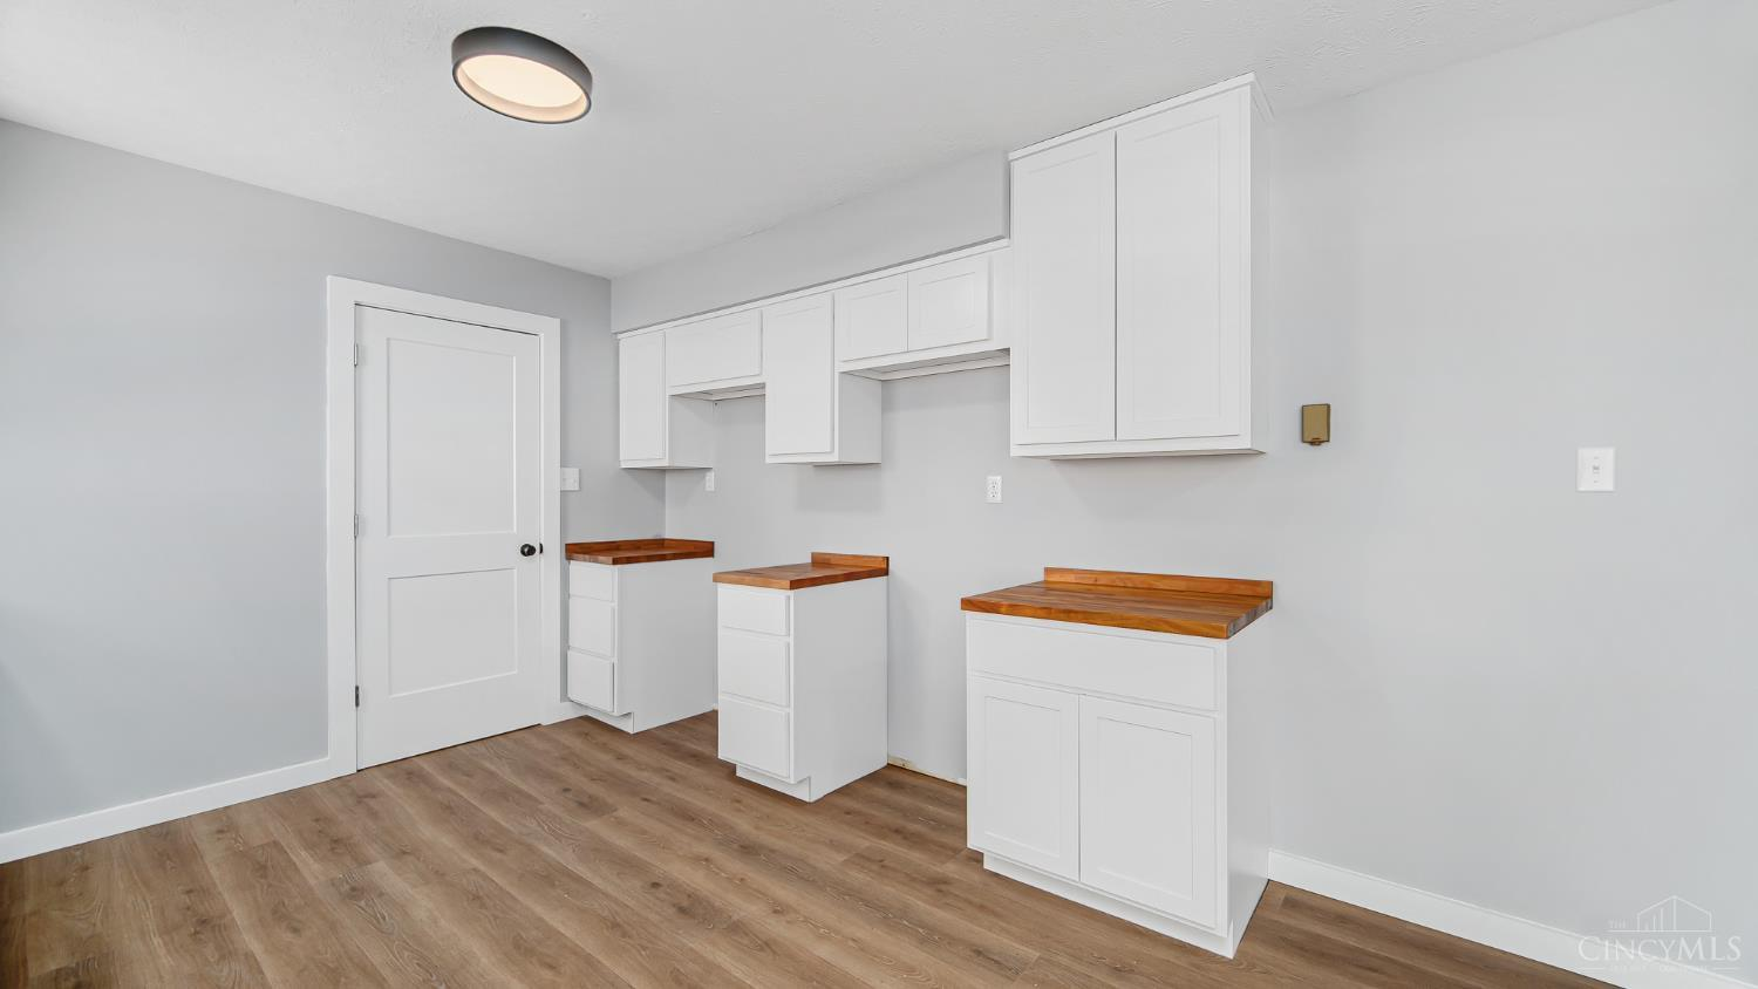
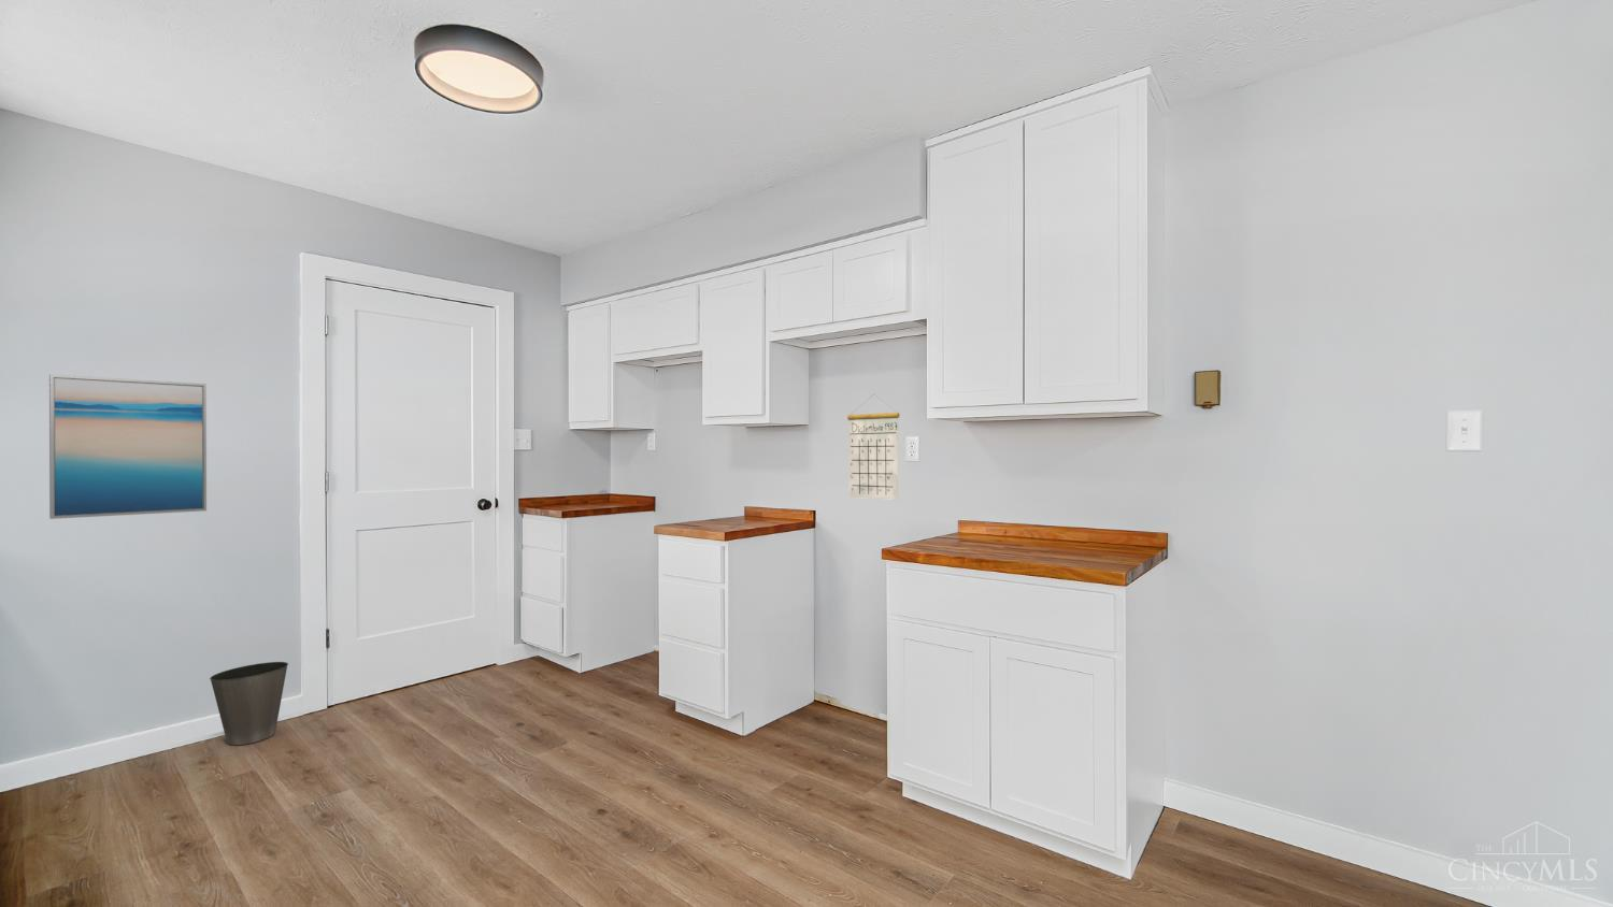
+ waste basket [208,661,289,745]
+ wall art [49,374,207,521]
+ calendar [846,393,900,501]
